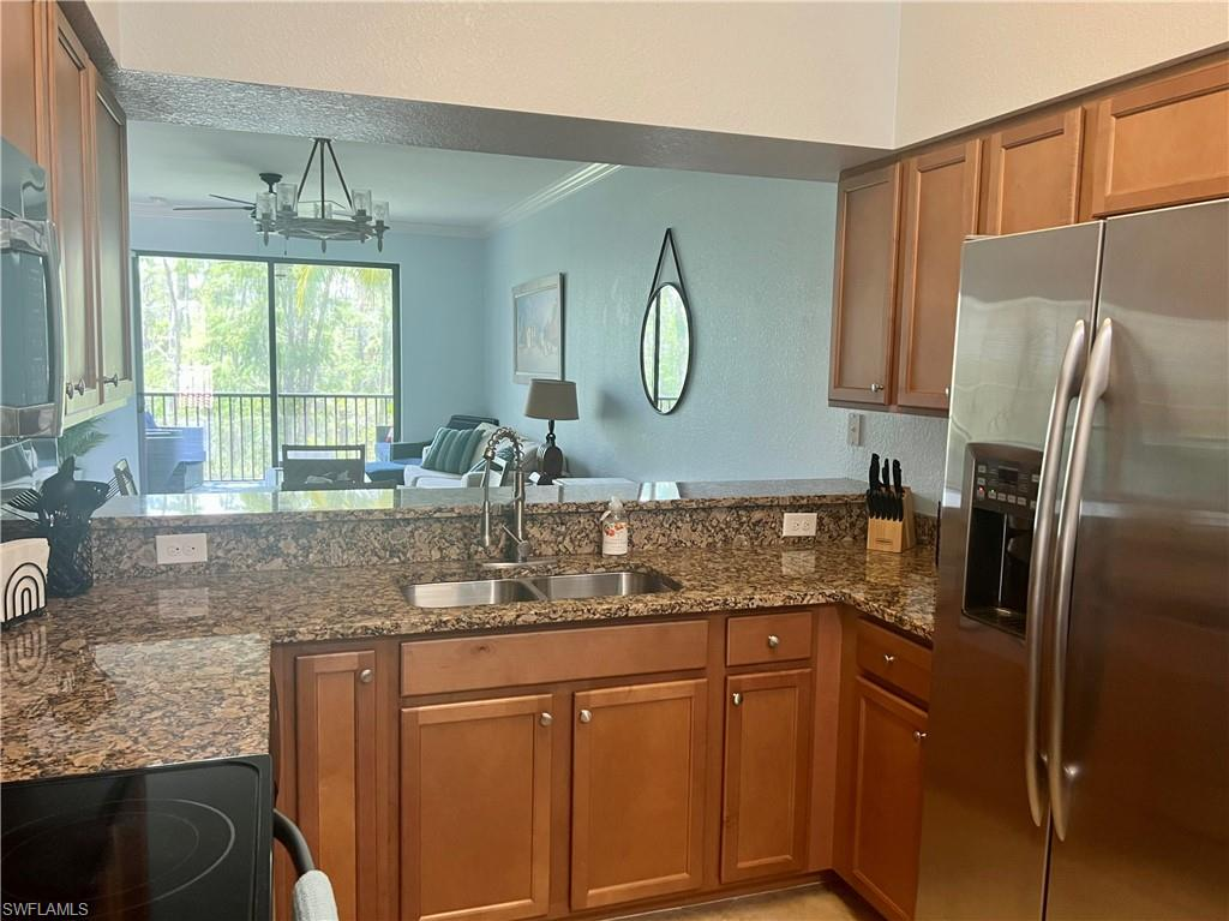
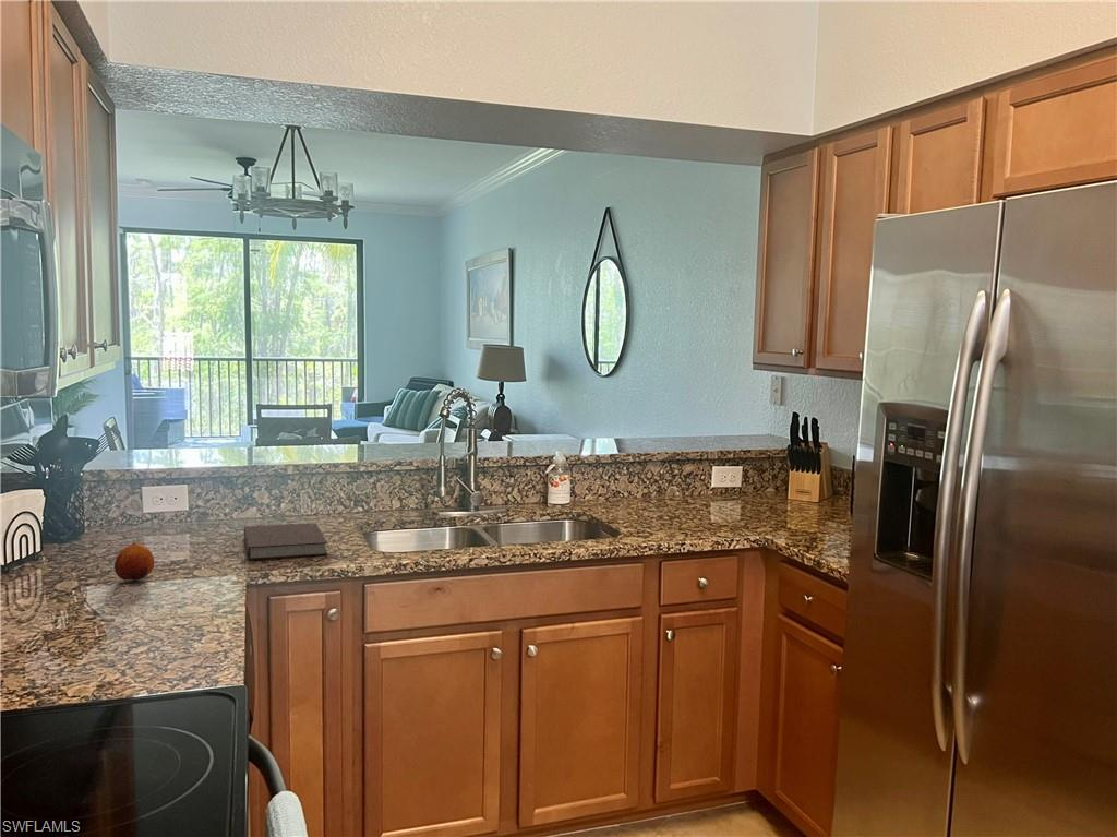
+ notebook [243,522,328,561]
+ fruit [113,541,155,582]
